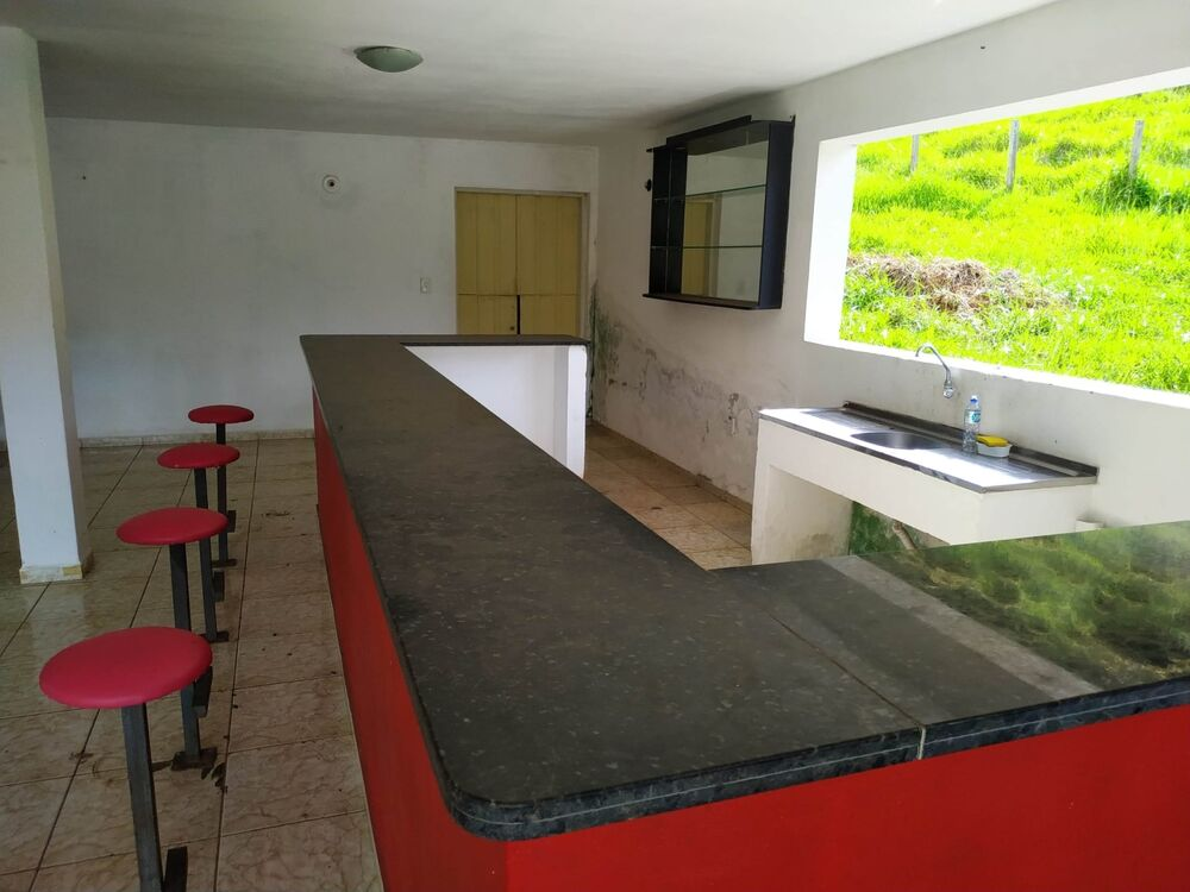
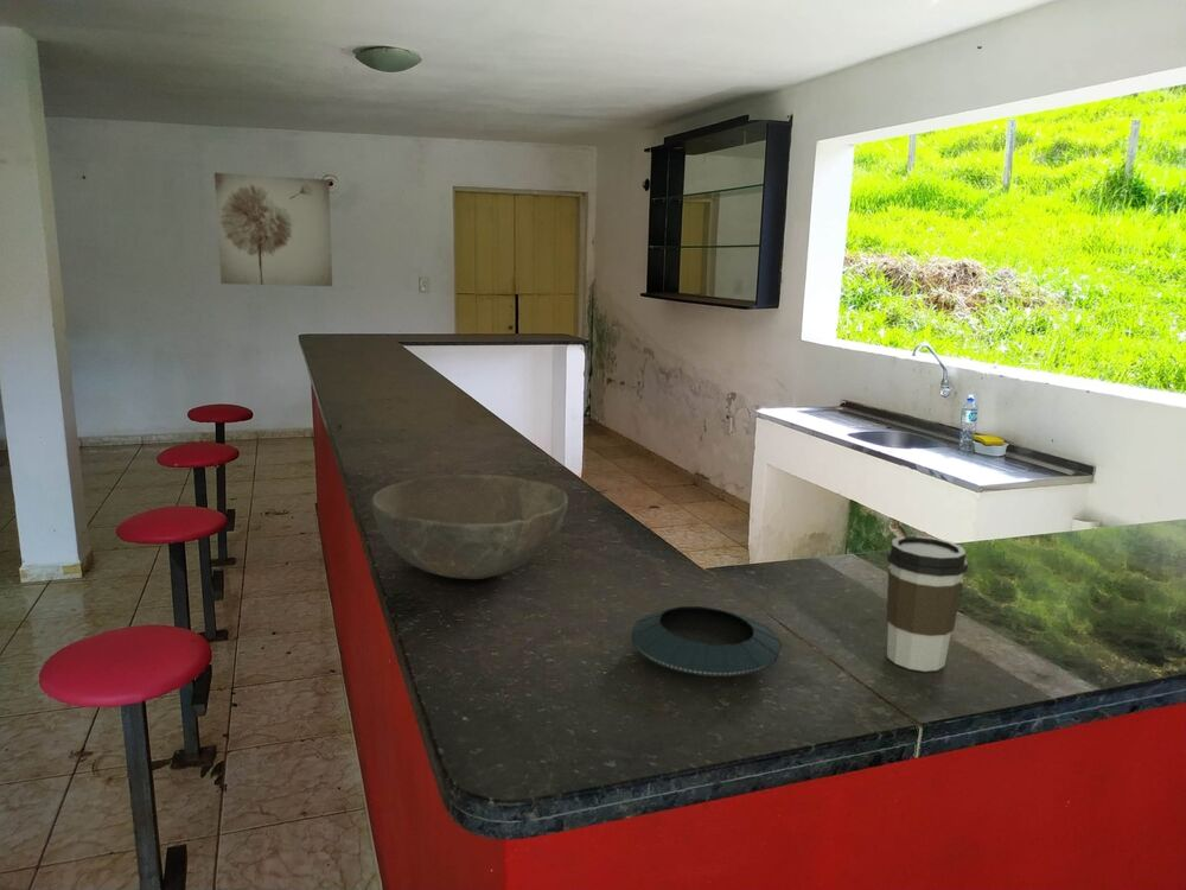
+ bowl [370,473,569,580]
+ saucer [630,605,783,678]
+ wall art [213,172,333,287]
+ coffee cup [886,535,969,673]
